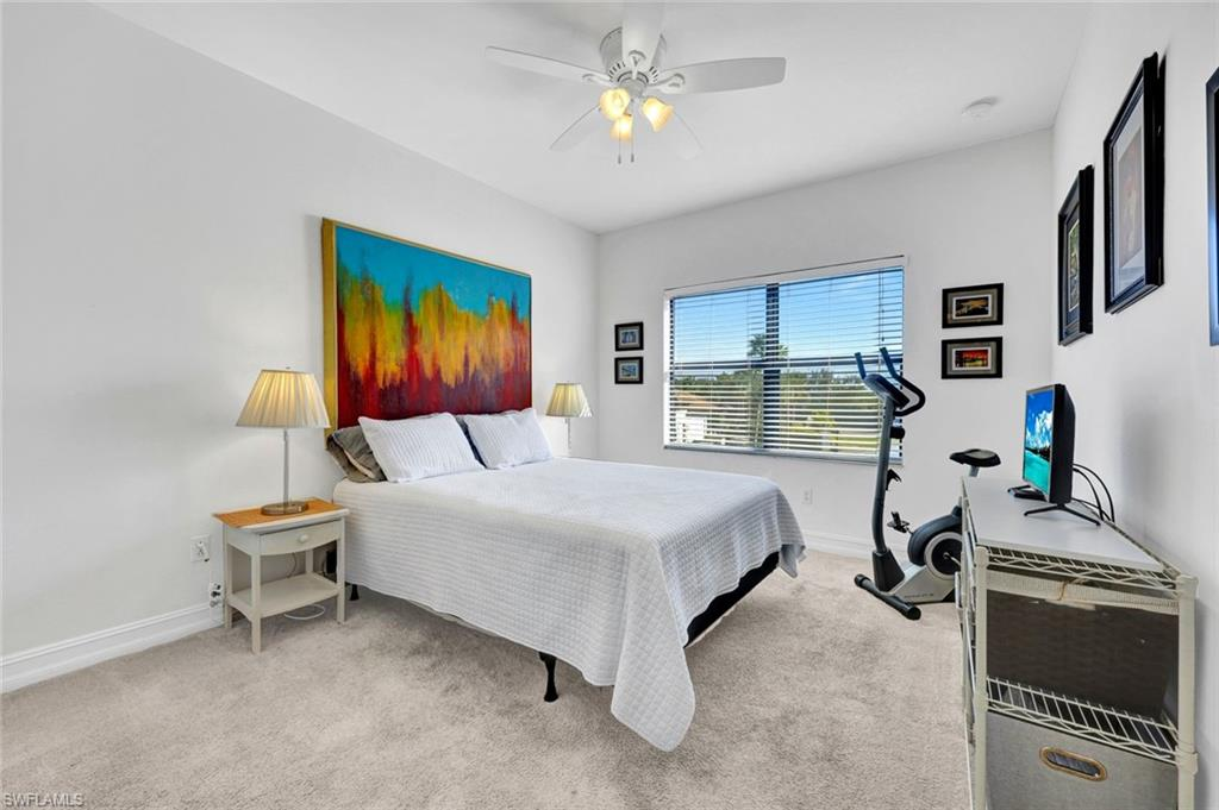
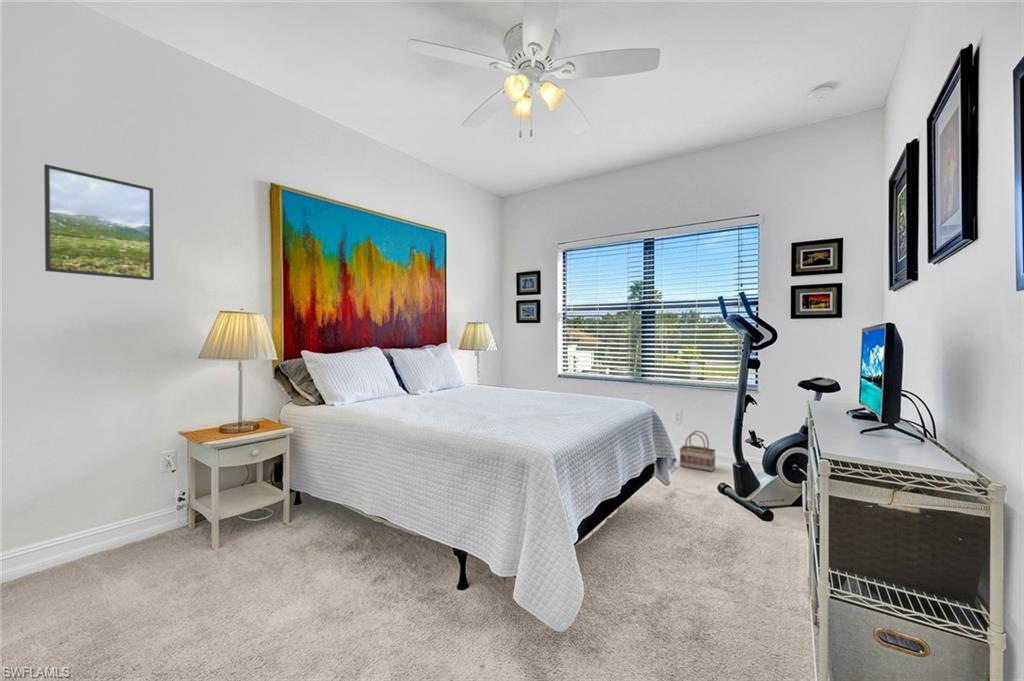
+ basket [678,429,717,473]
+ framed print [43,163,155,281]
